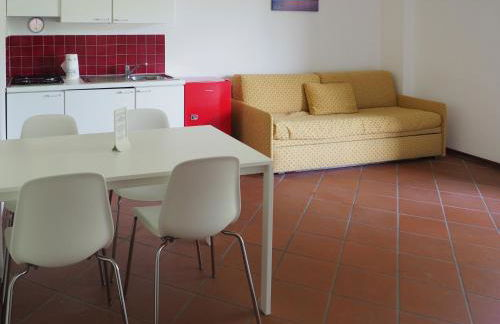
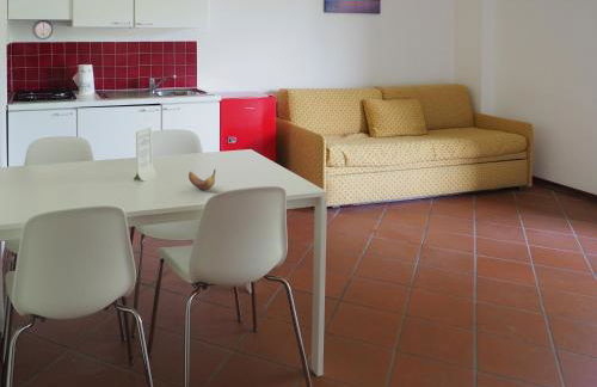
+ banana [187,168,217,191]
